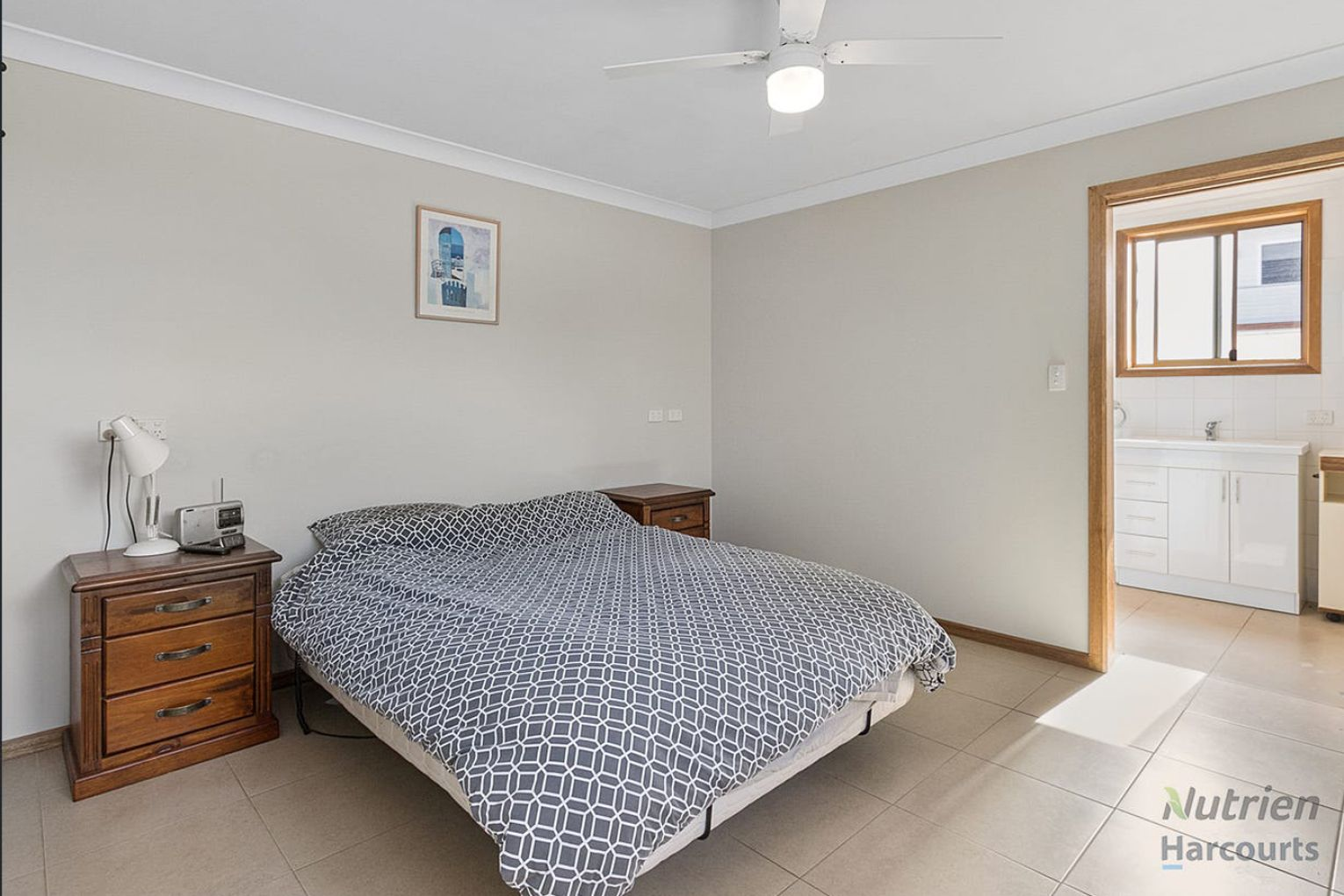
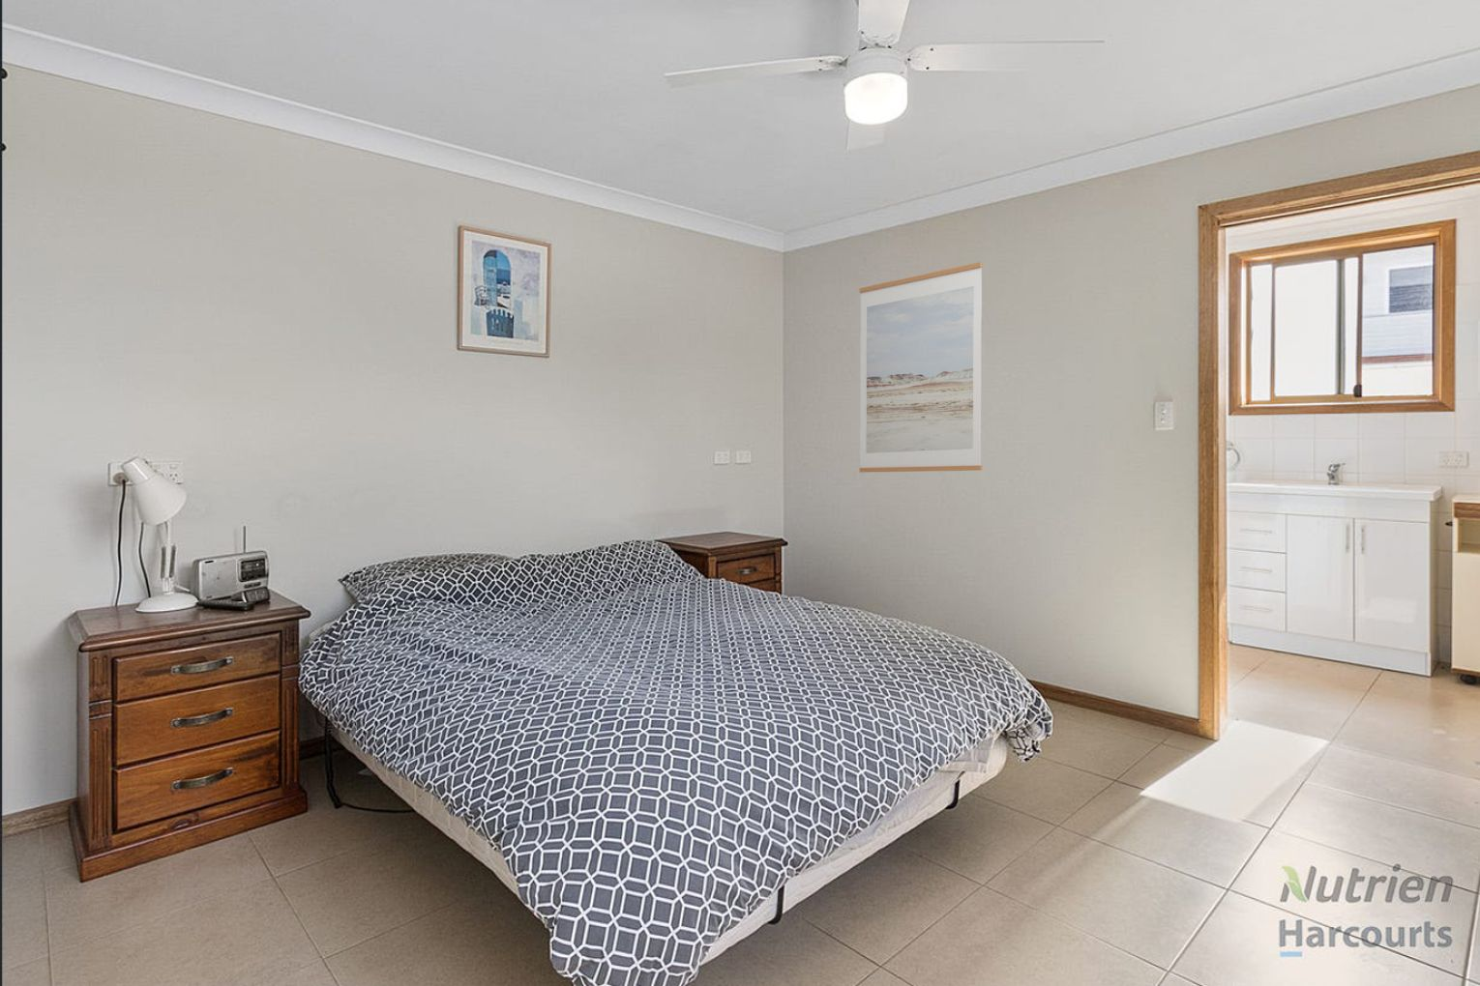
+ wall art [859,261,983,473]
